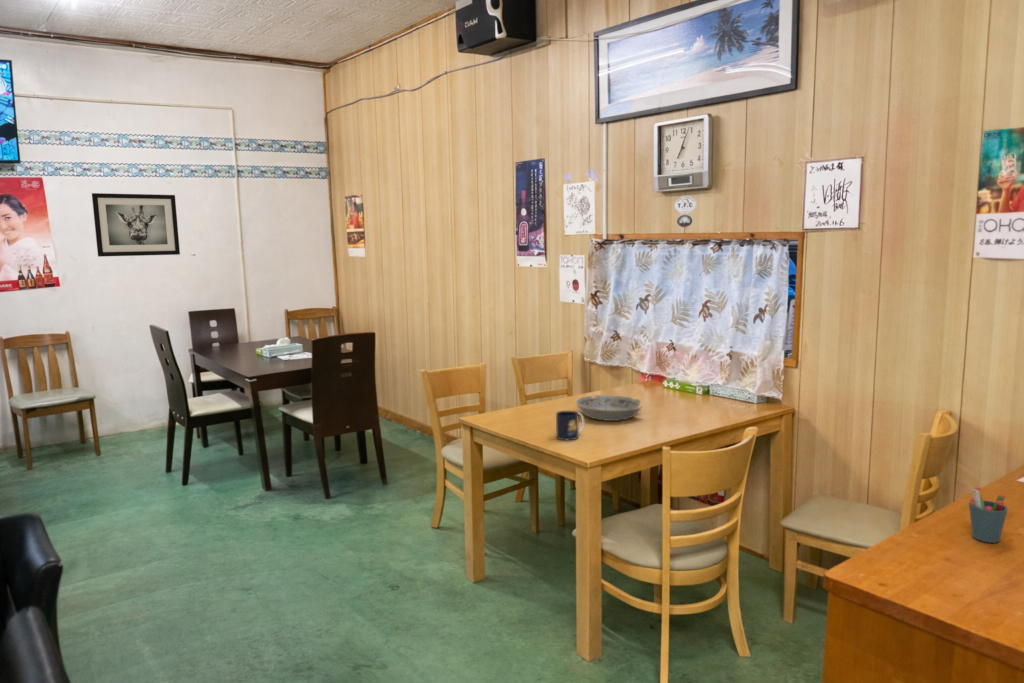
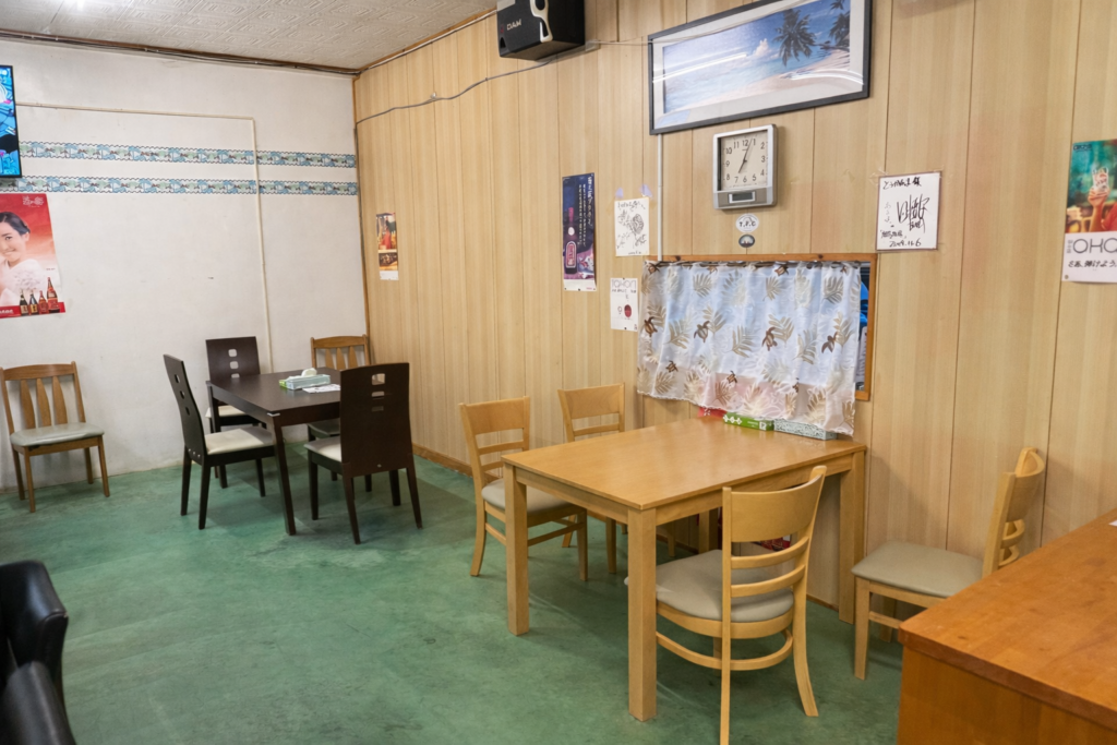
- mug [555,410,585,441]
- wall art [91,192,181,257]
- pen holder [968,487,1009,544]
- bowl [574,394,644,422]
